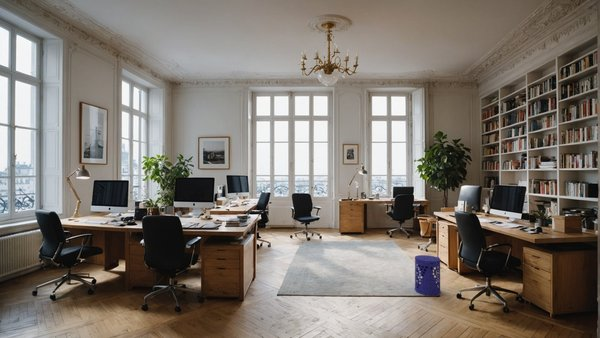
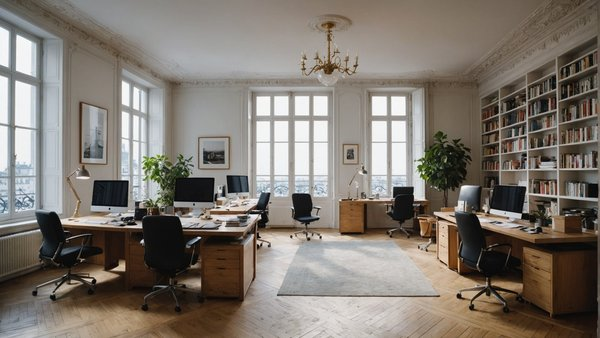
- waste bin [414,254,442,296]
